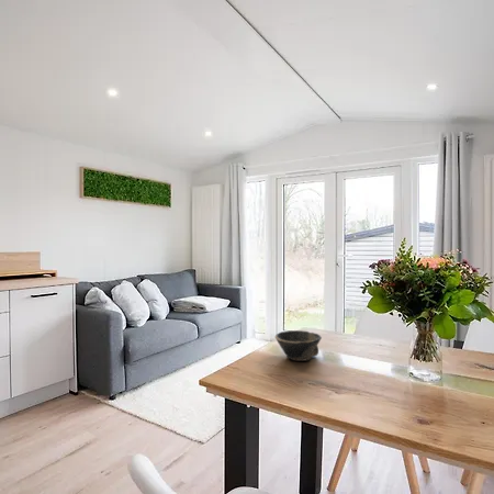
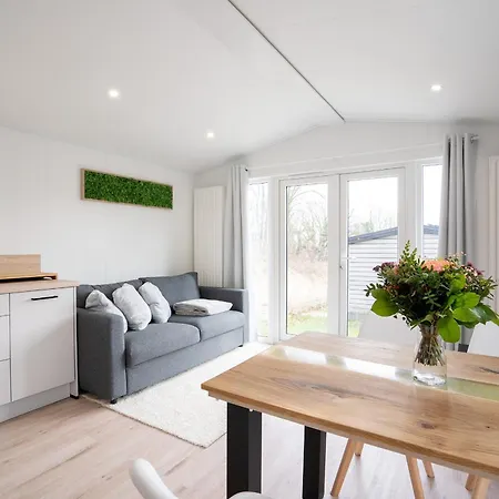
- bowl [274,329,323,362]
